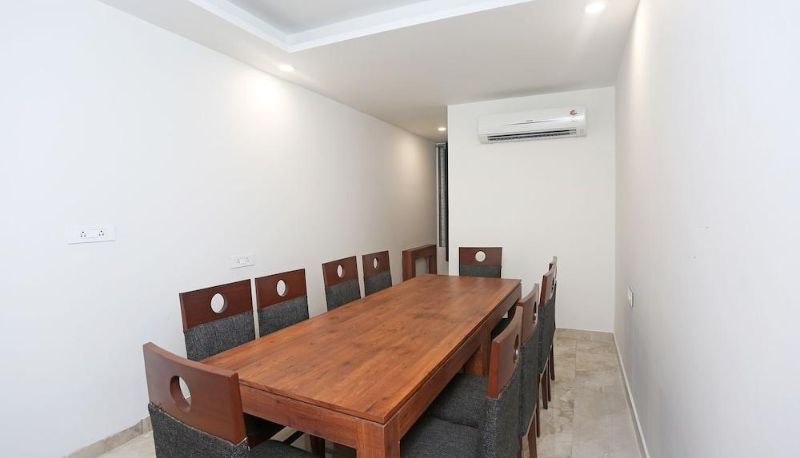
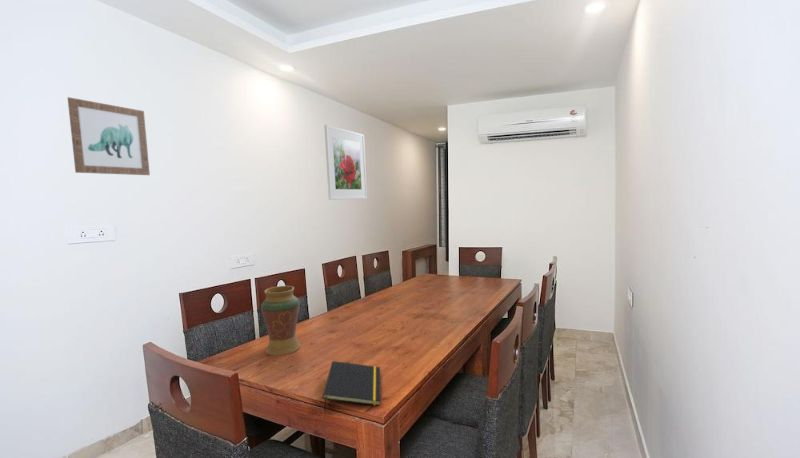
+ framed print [324,124,368,201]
+ wall art [67,96,151,176]
+ decorative vase [260,285,301,356]
+ notepad [322,360,382,411]
